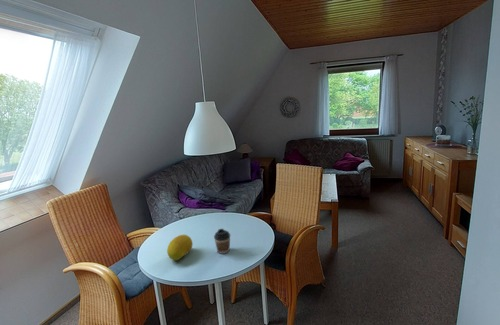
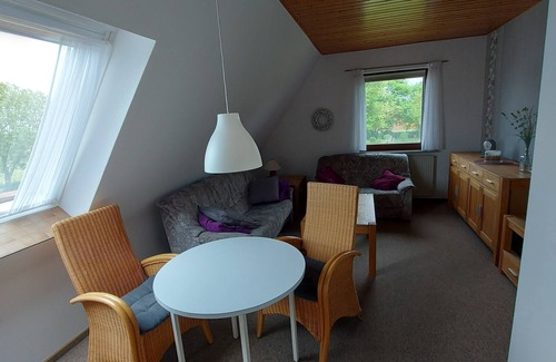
- fruit [166,234,194,261]
- coffee cup [213,228,231,255]
